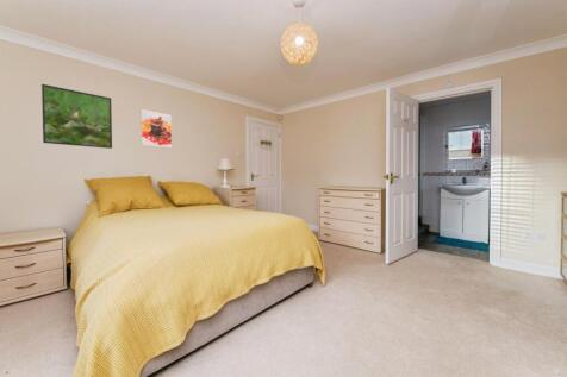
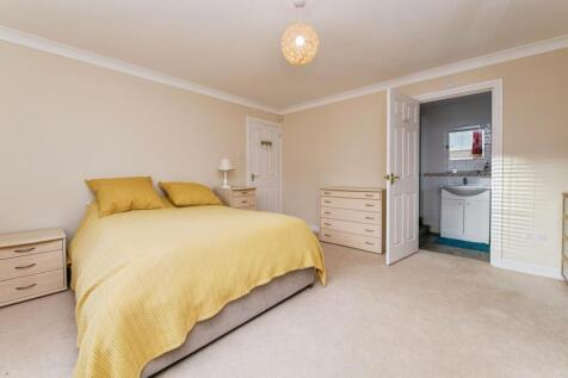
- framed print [40,83,113,150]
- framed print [139,108,173,149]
